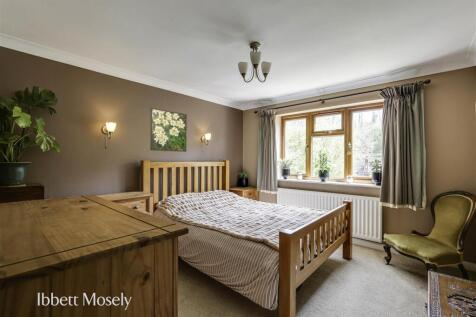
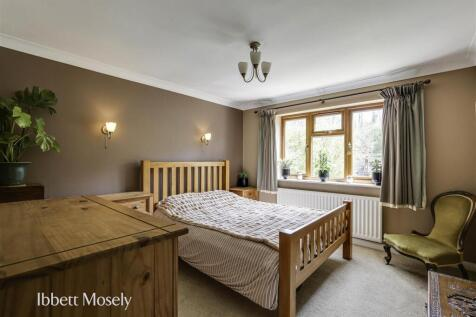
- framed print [149,107,188,153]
